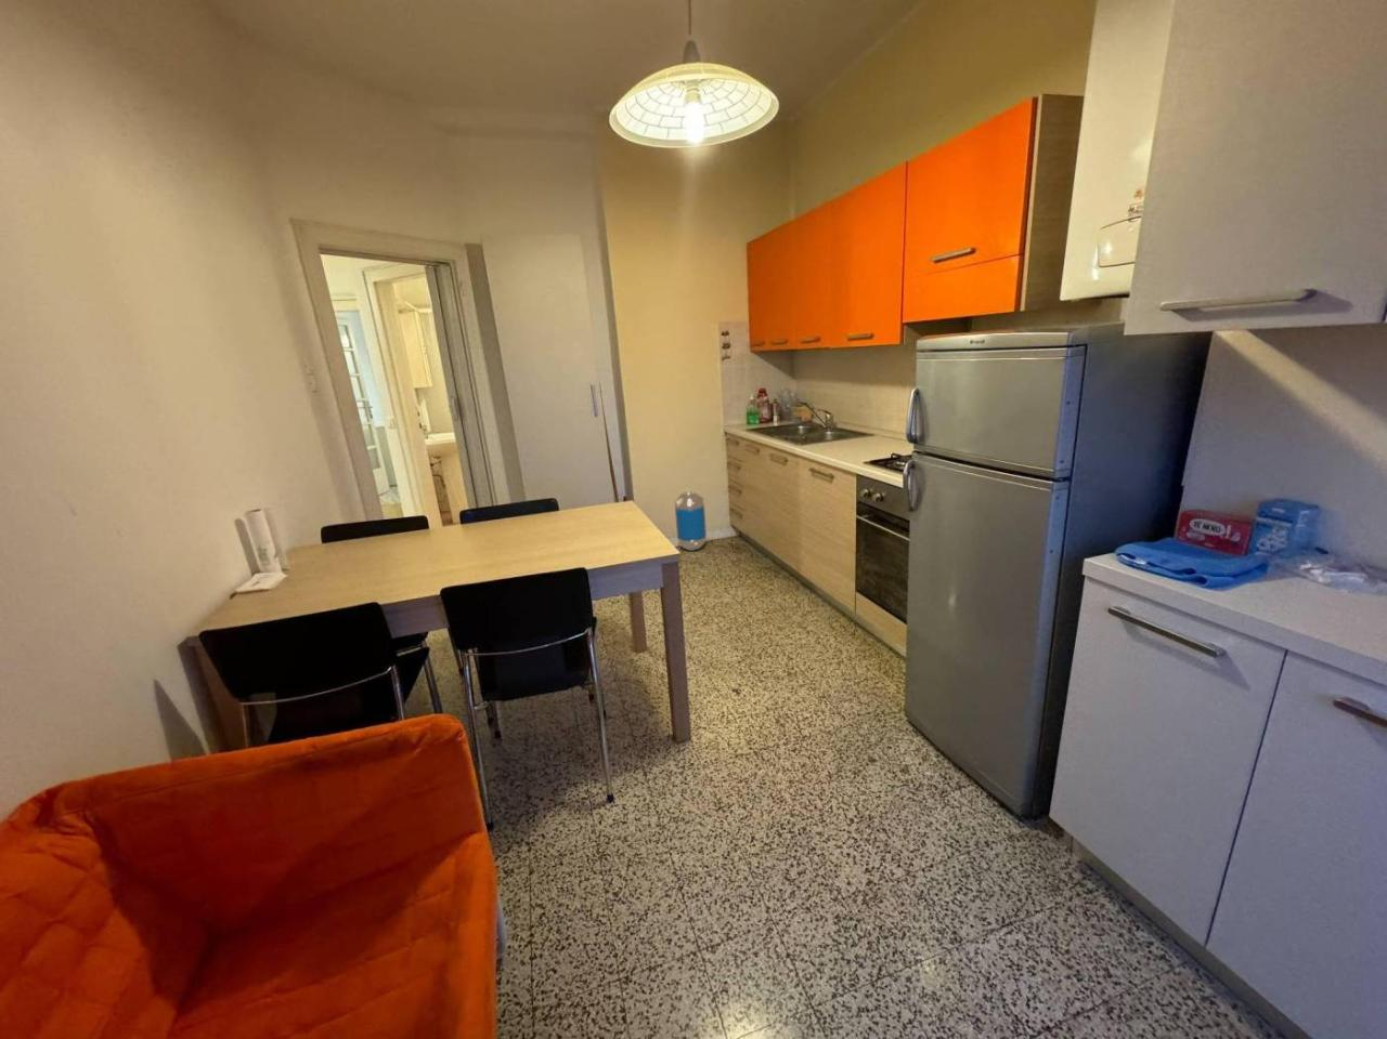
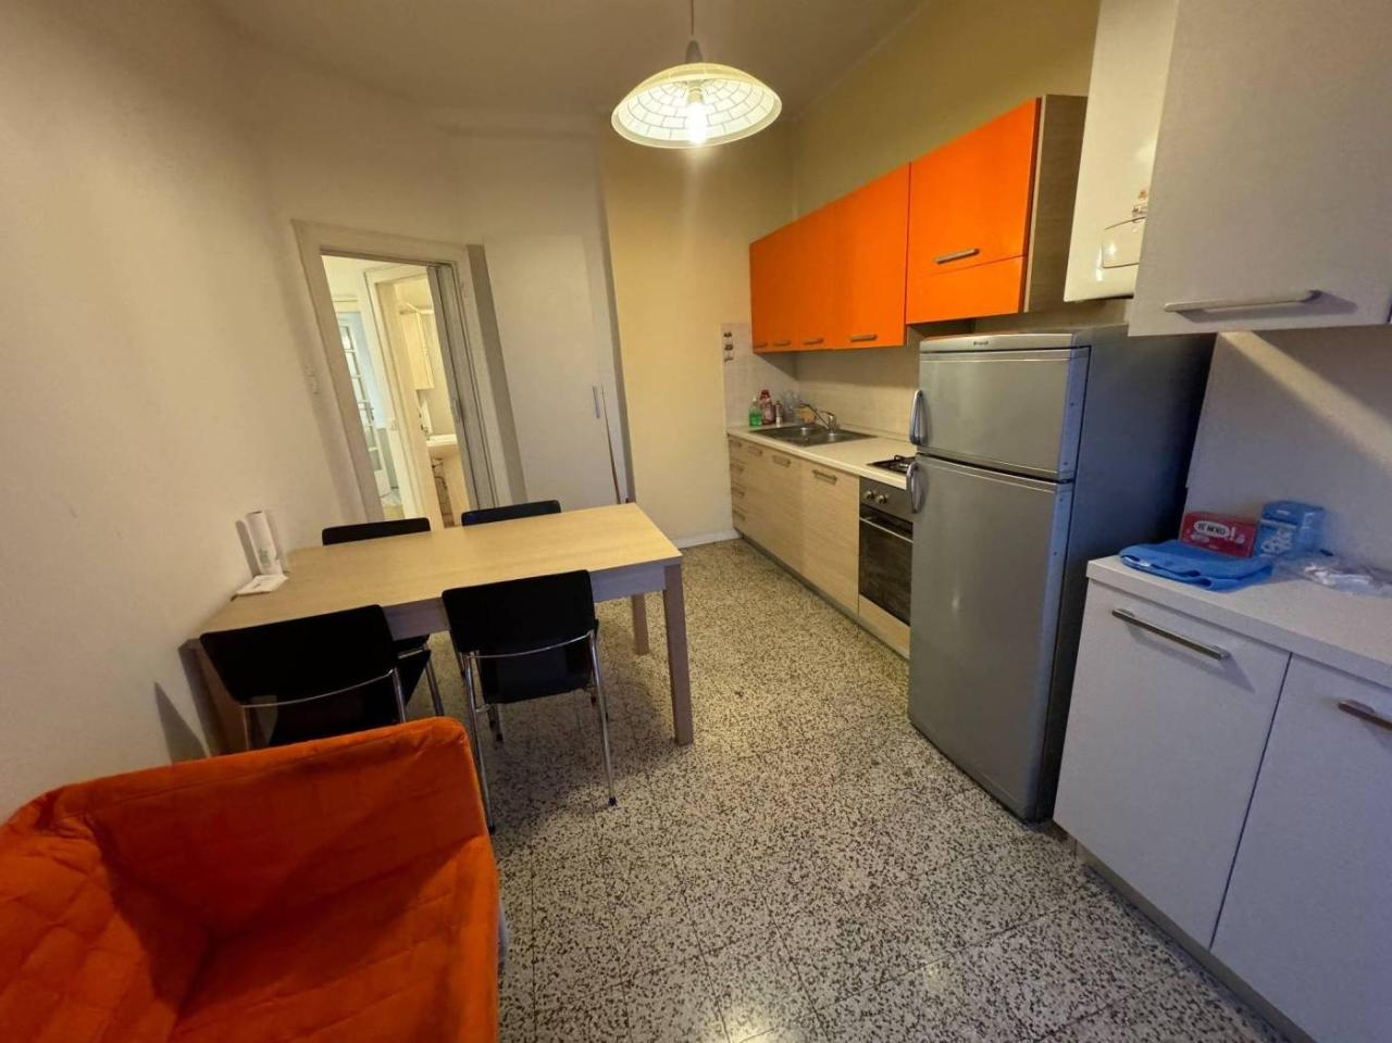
- trash can [674,491,708,552]
